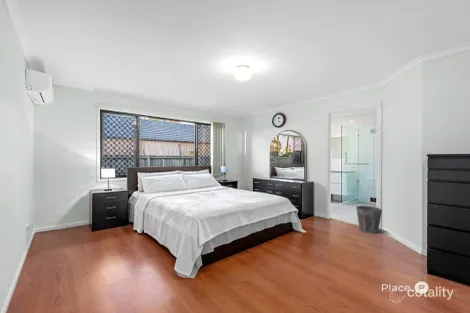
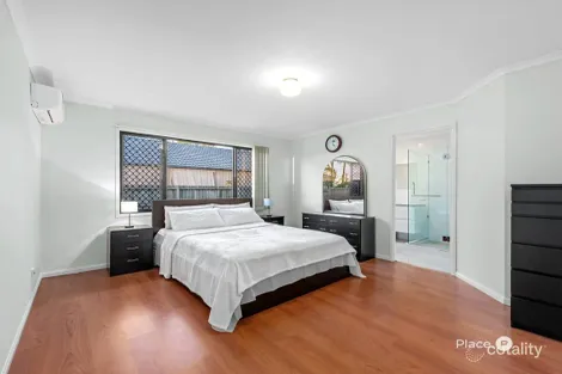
- waste bin [355,205,383,234]
